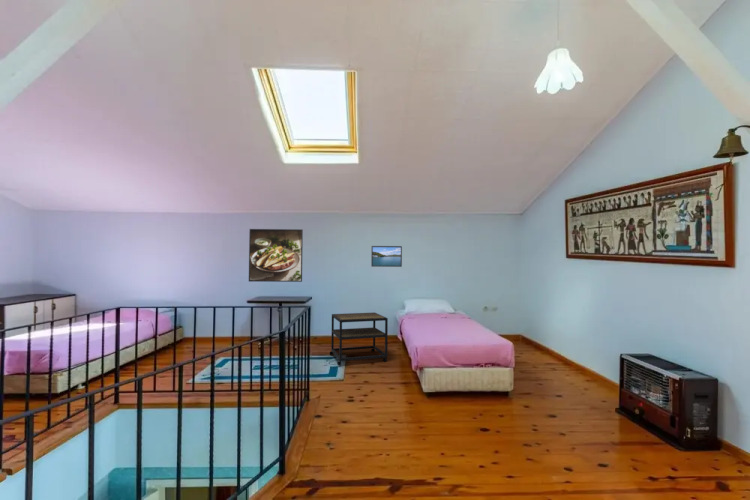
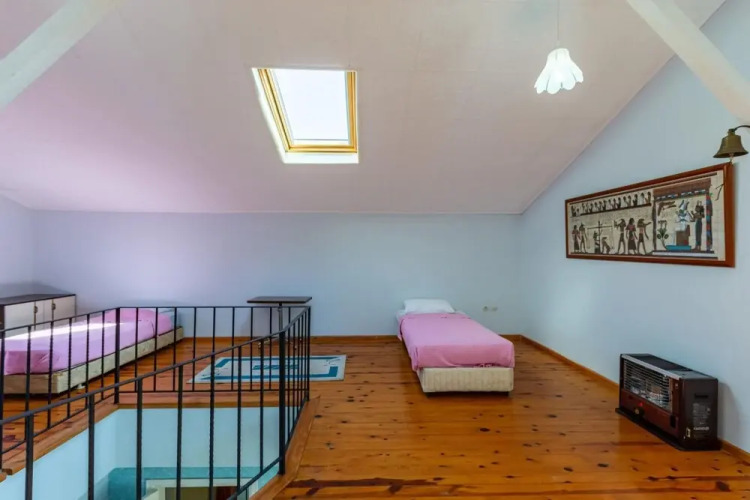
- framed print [248,228,304,283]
- side table [329,311,389,366]
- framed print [370,245,403,268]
